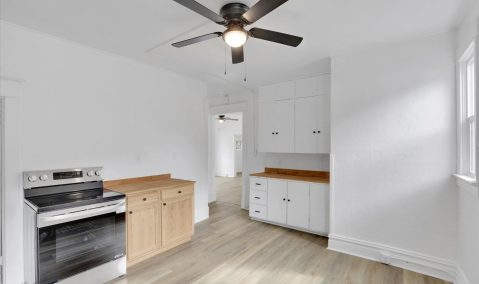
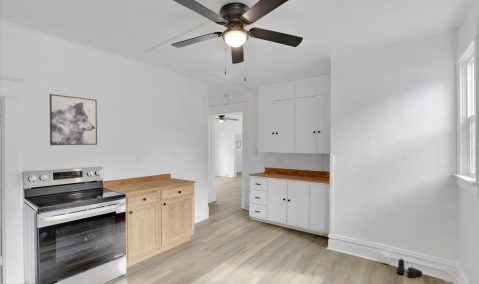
+ boots [396,257,423,279]
+ wall art [49,93,98,146]
